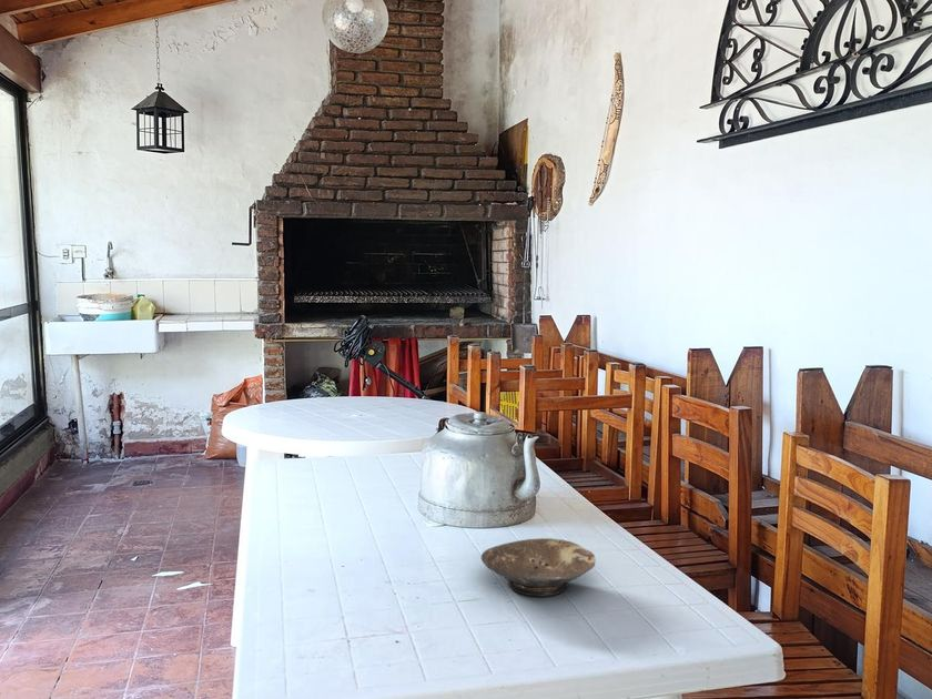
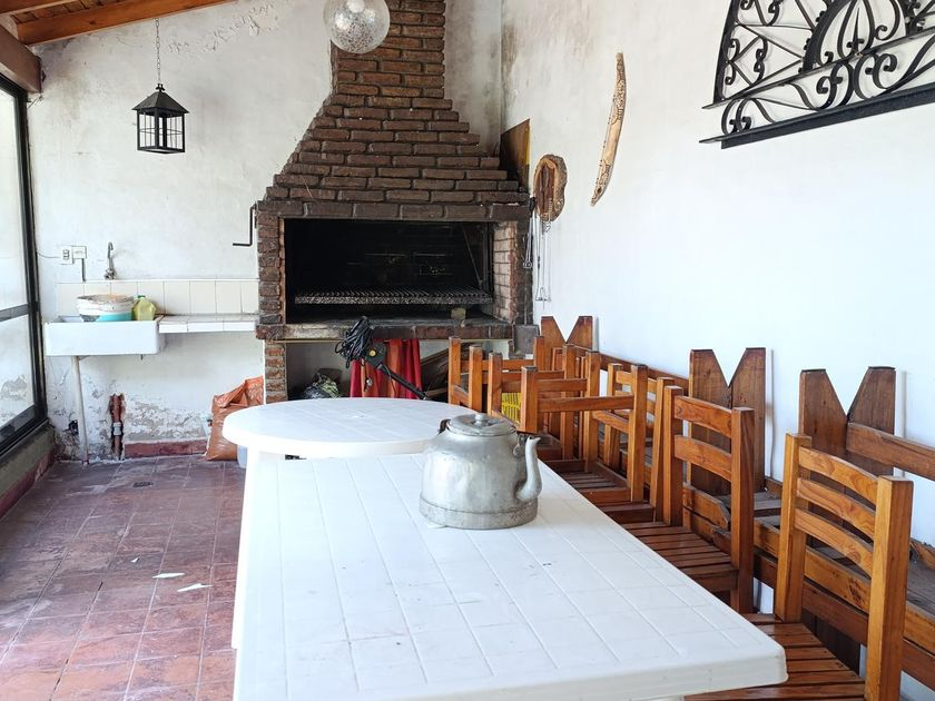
- bowl [480,537,597,598]
